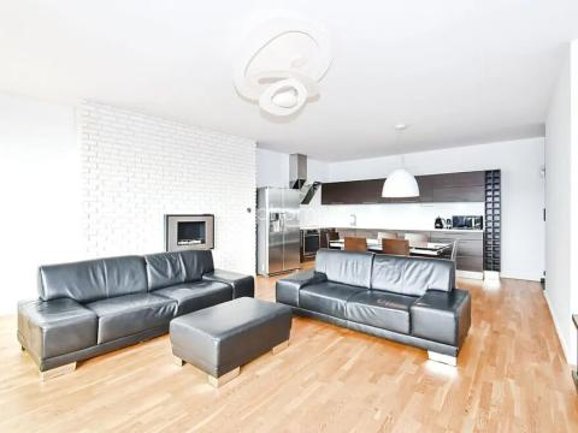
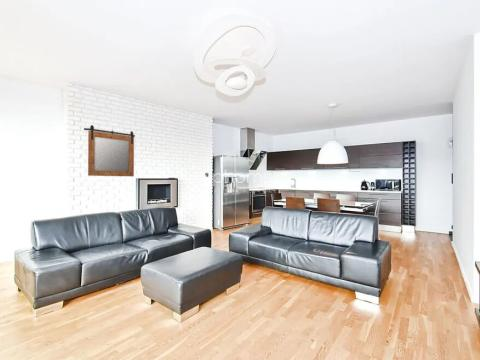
+ mirror [83,124,136,177]
